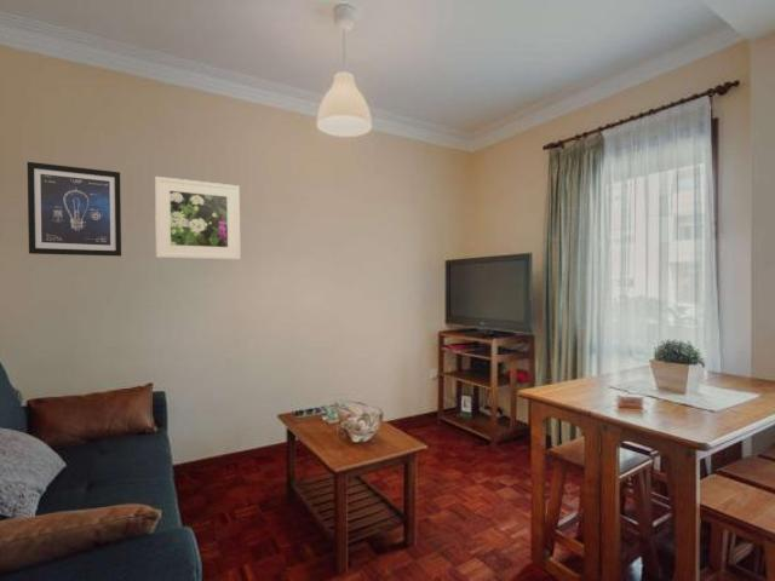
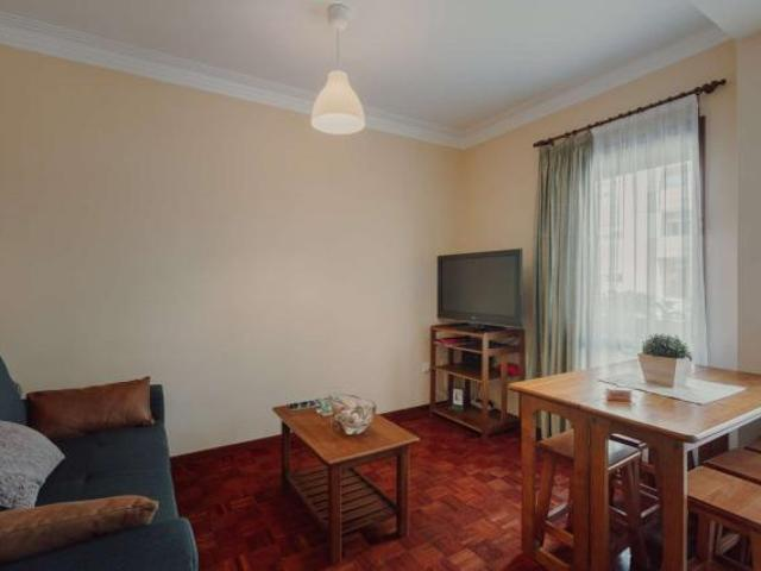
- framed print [154,176,241,260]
- wall art [27,161,122,258]
